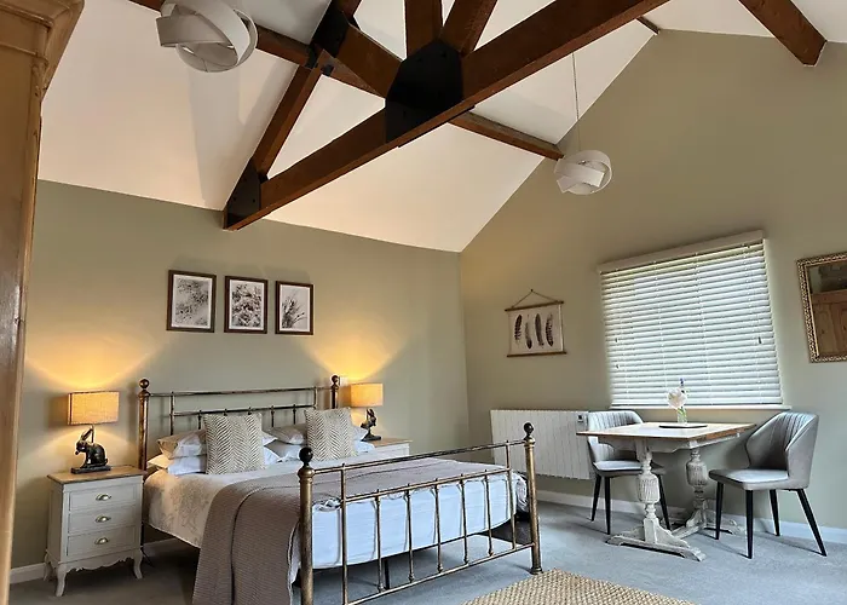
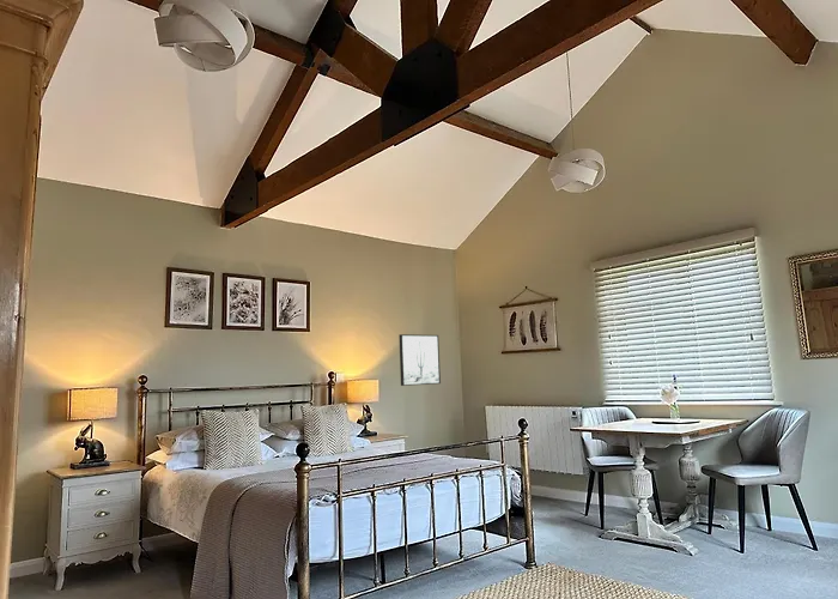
+ wall art [397,333,442,387]
